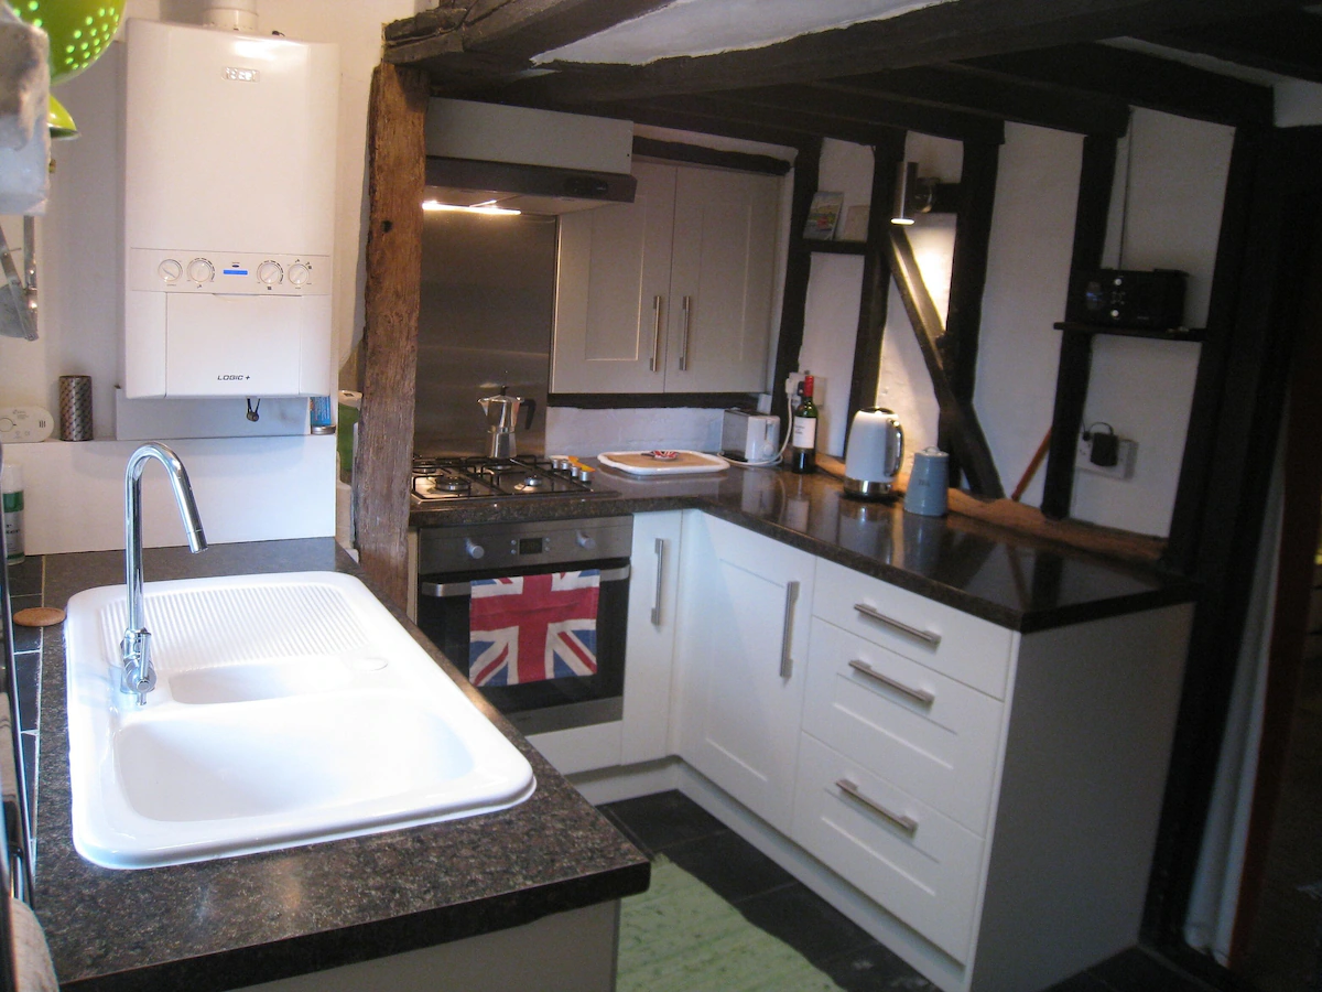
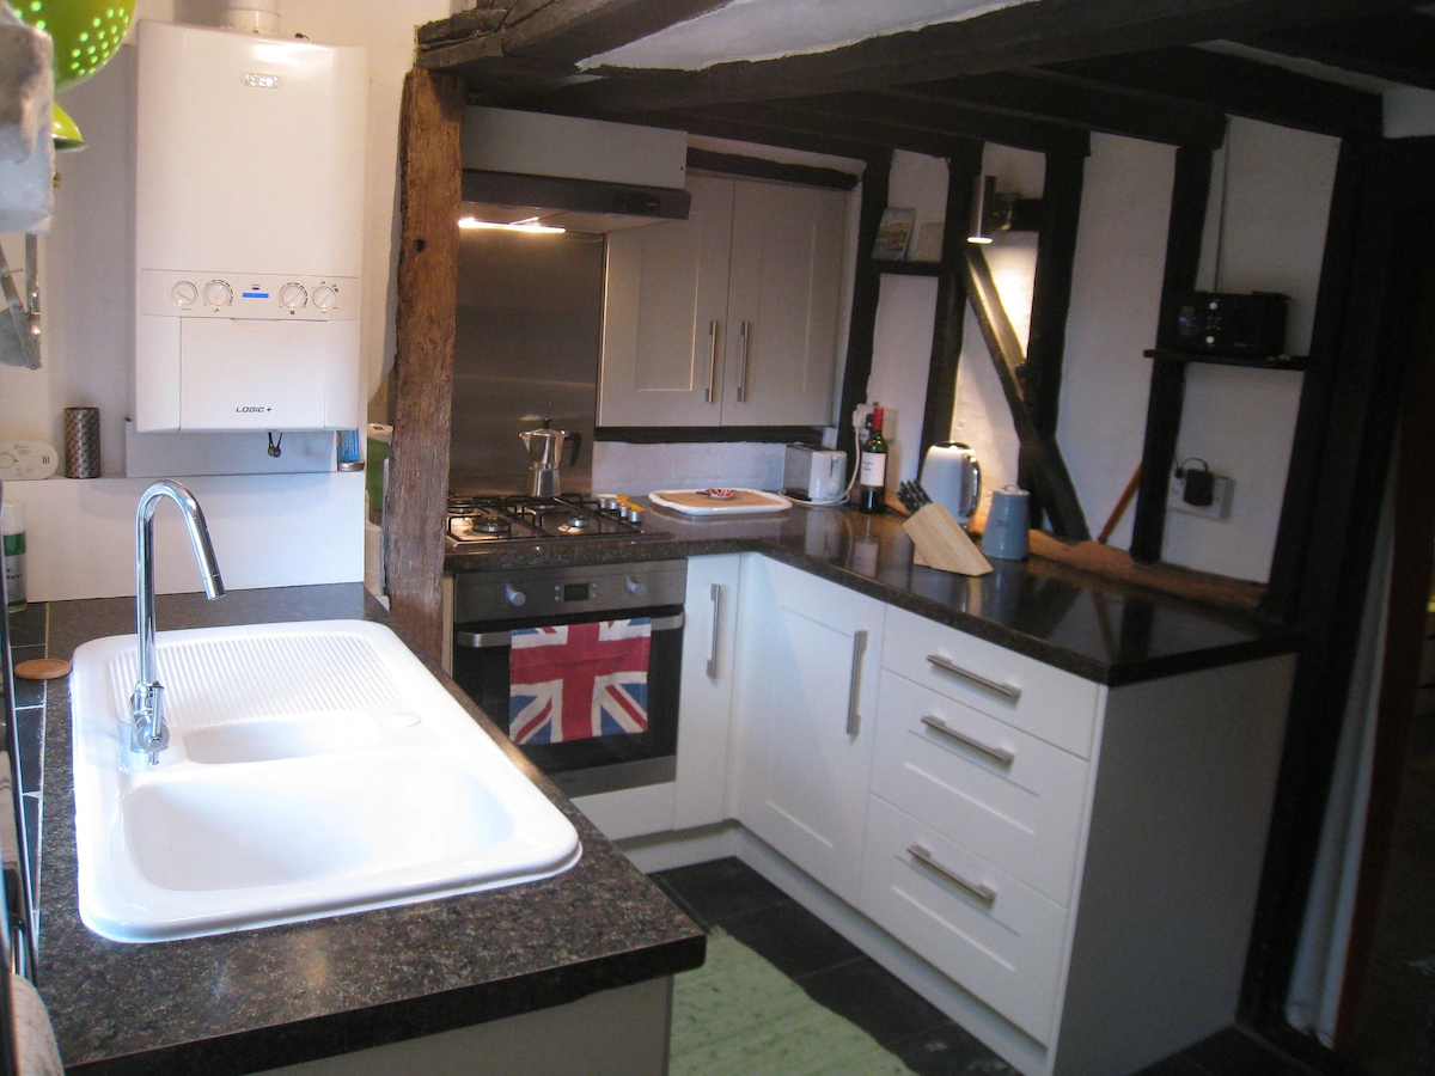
+ knife block [896,477,995,577]
